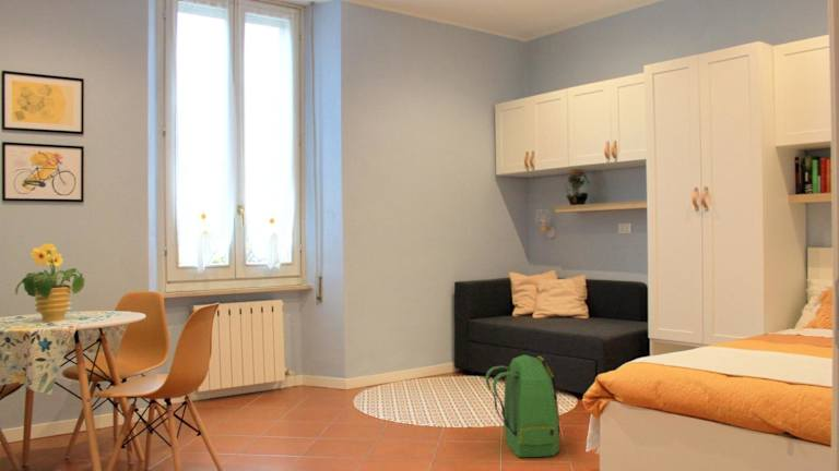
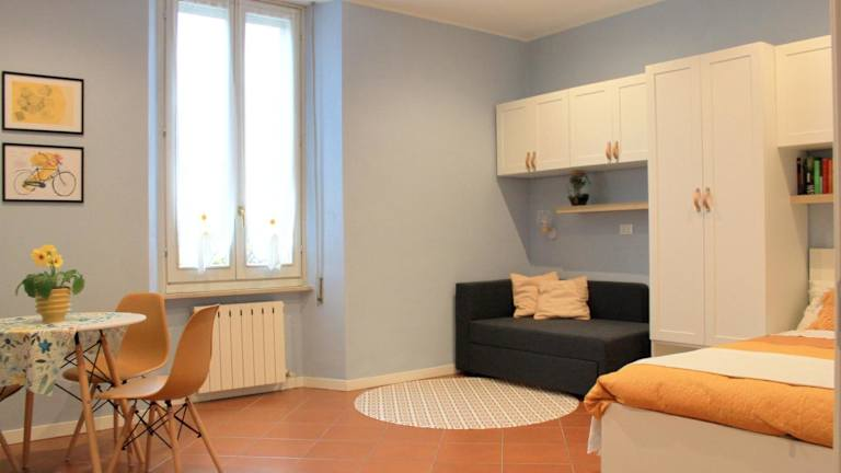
- backpack [484,353,562,458]
